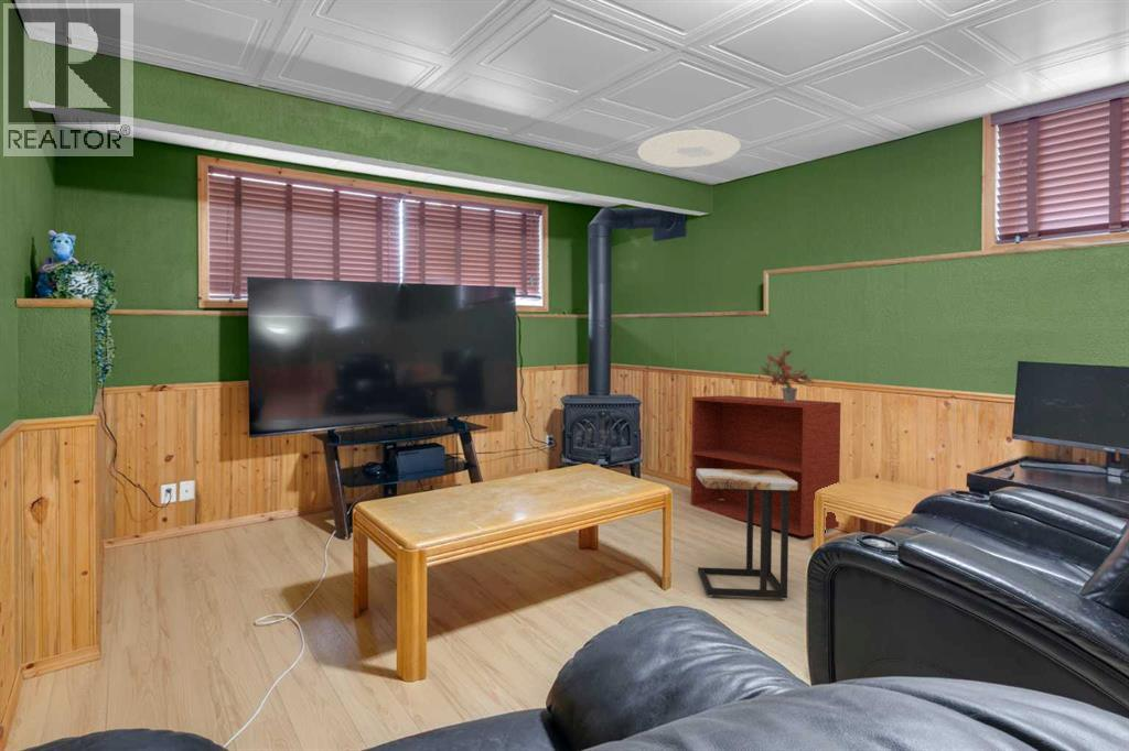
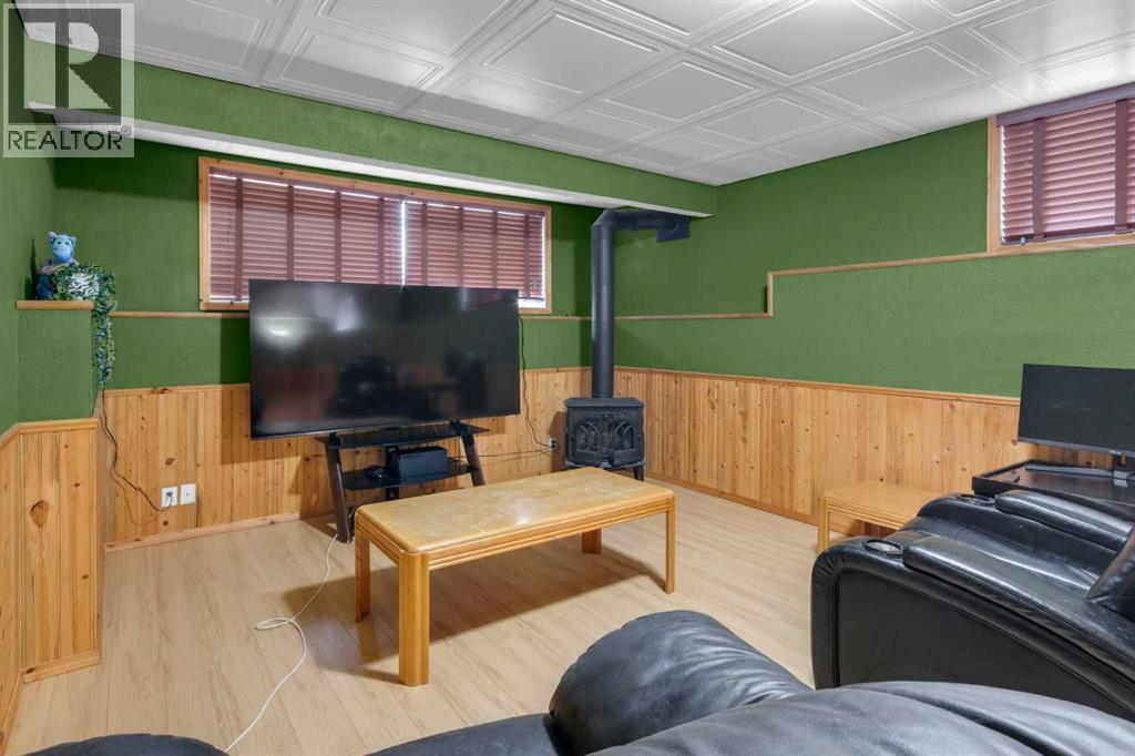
- potted plant [760,344,822,402]
- ceiling light [637,129,742,168]
- tv stand [690,394,842,537]
- side table [696,469,798,600]
